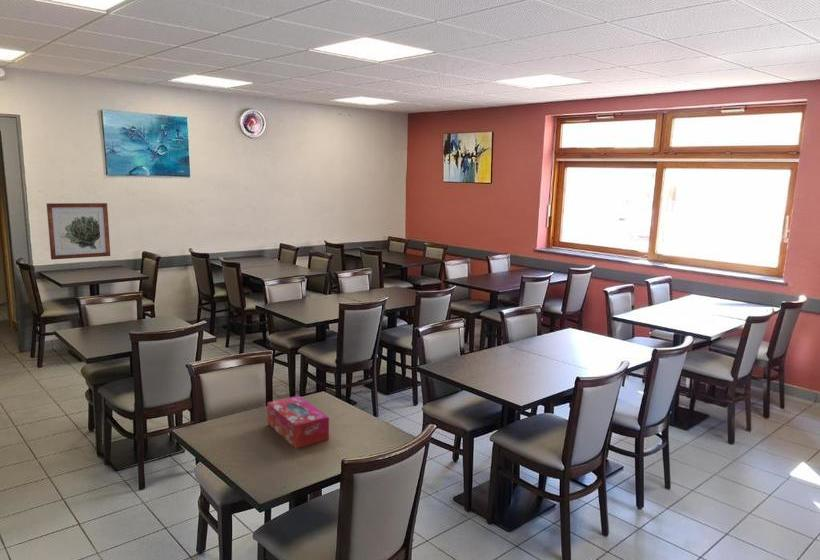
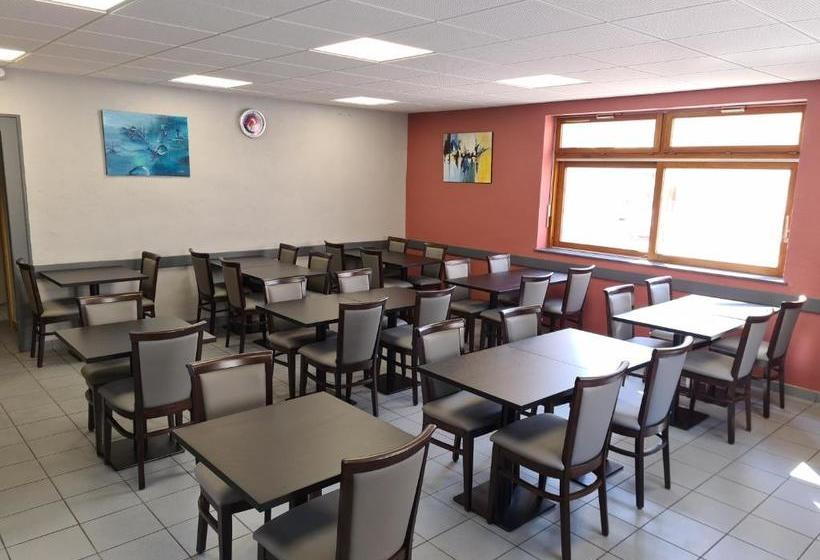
- wall art [46,202,111,260]
- tissue box [266,395,330,449]
